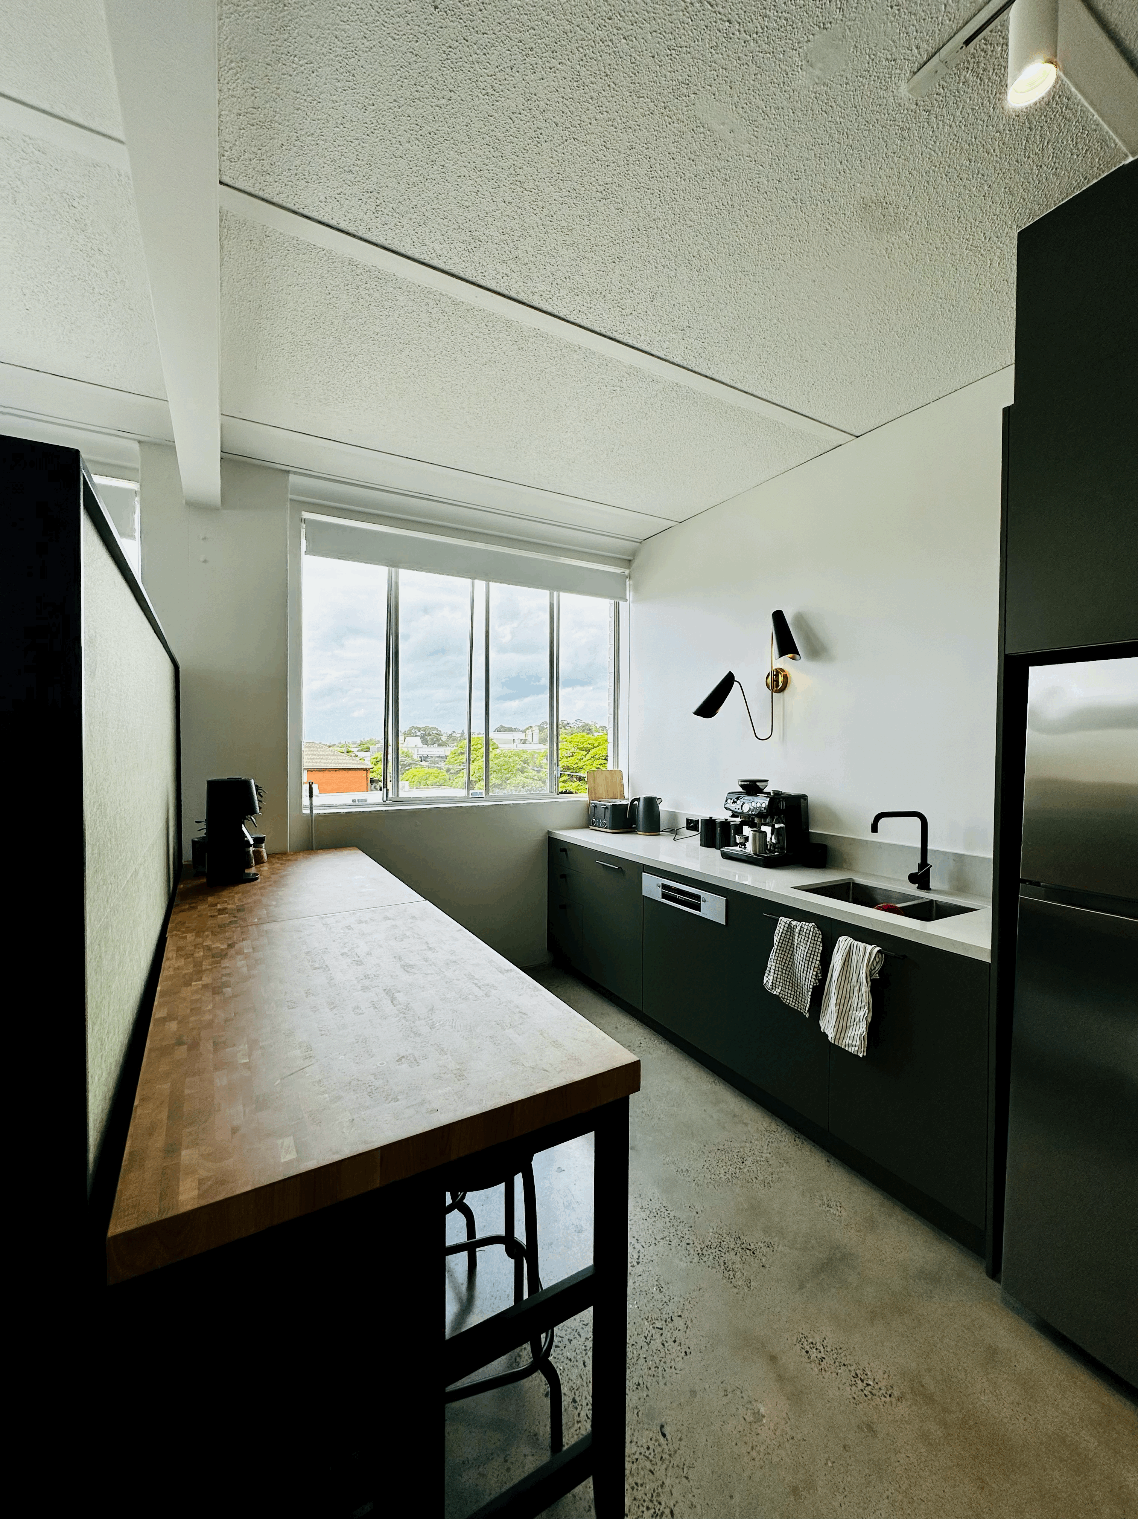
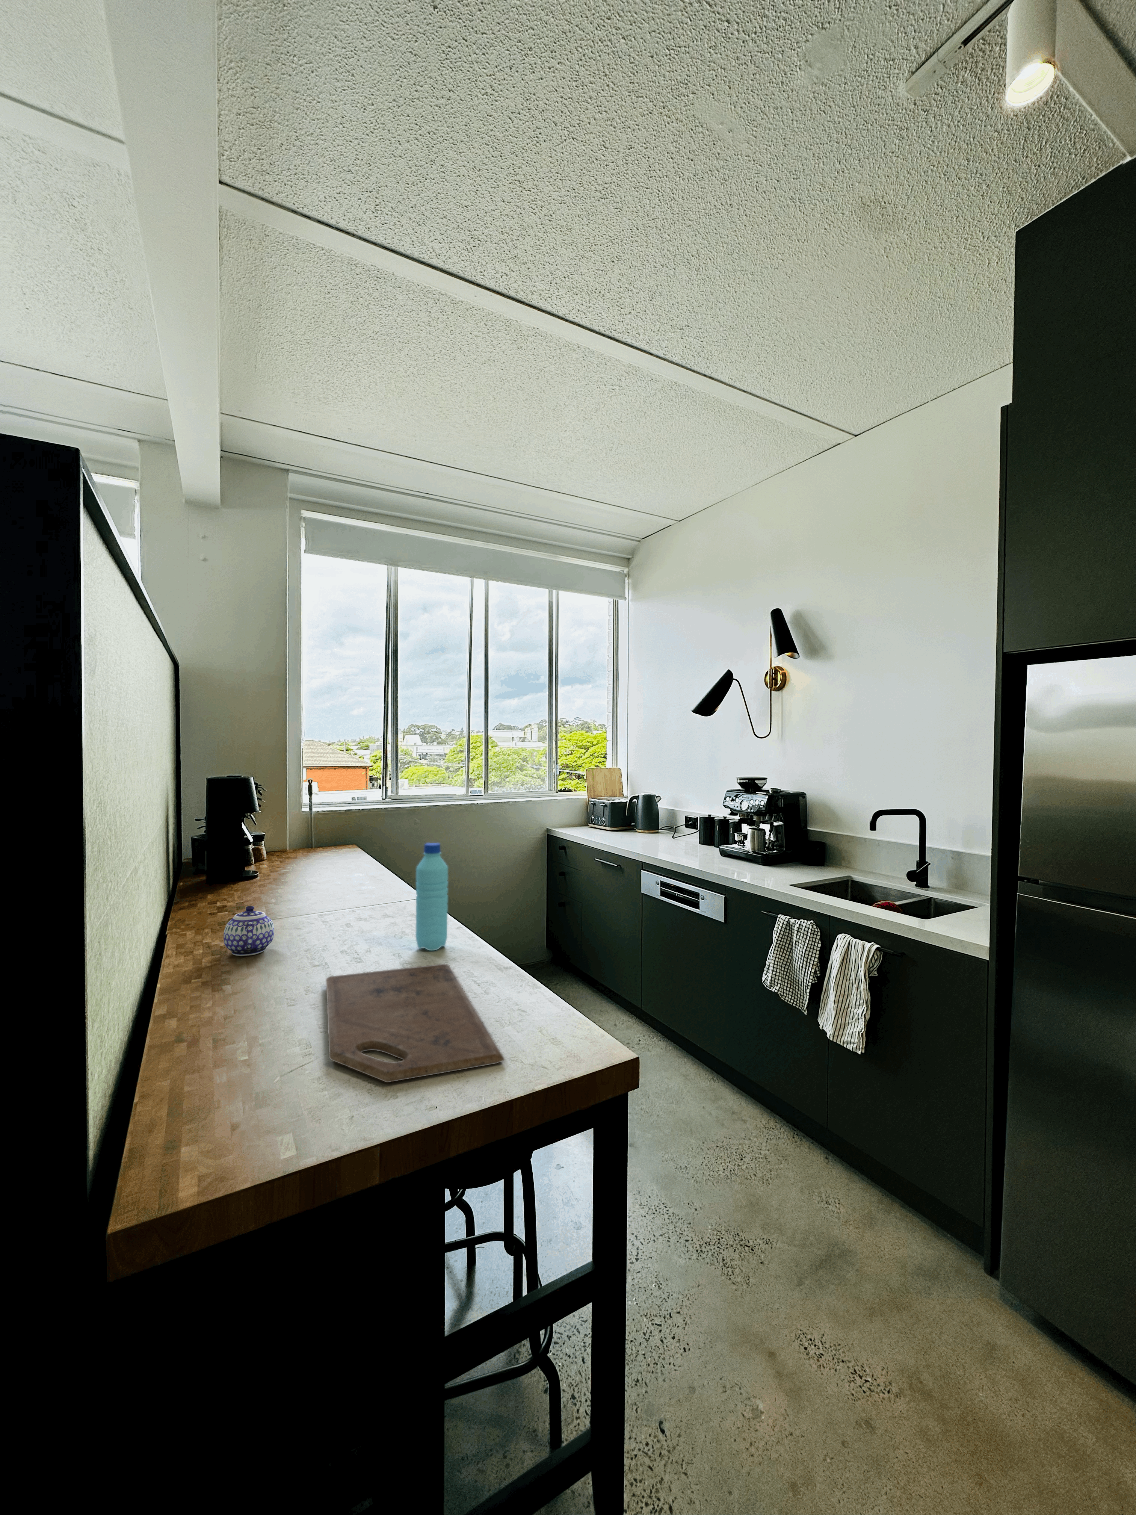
+ water bottle [415,842,449,951]
+ cutting board [326,964,506,1083]
+ teapot [223,905,274,957]
